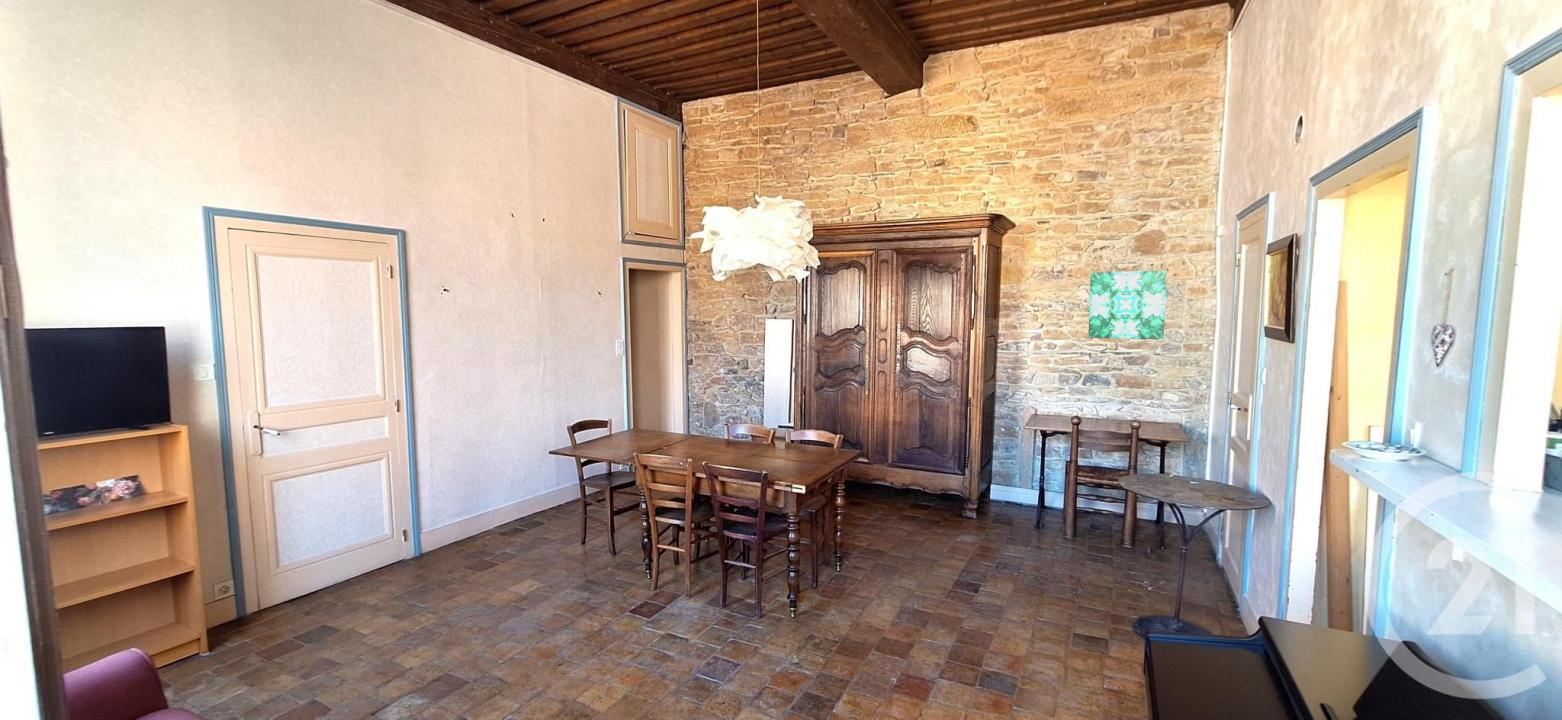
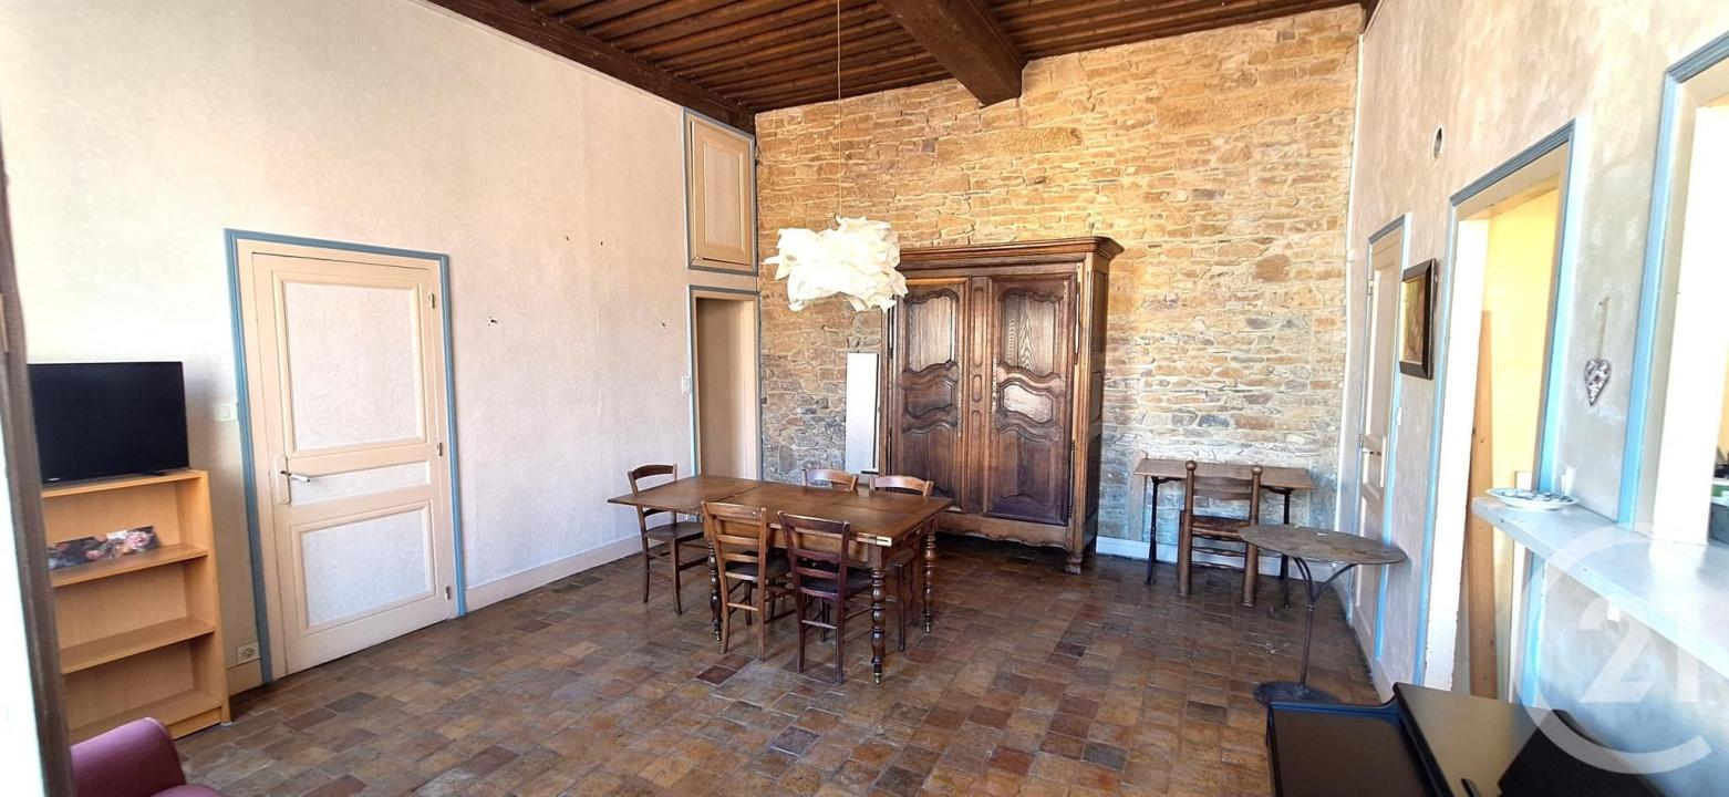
- wall art [1087,269,1168,340]
